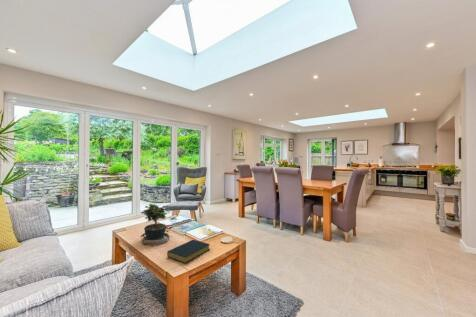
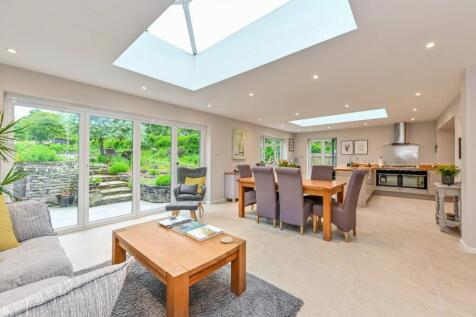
- potted plant [140,203,171,246]
- hardback book [166,239,211,264]
